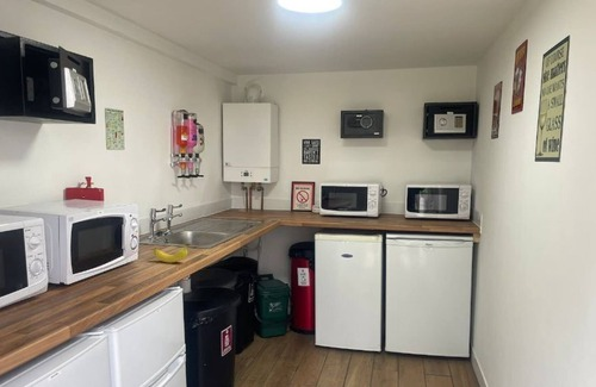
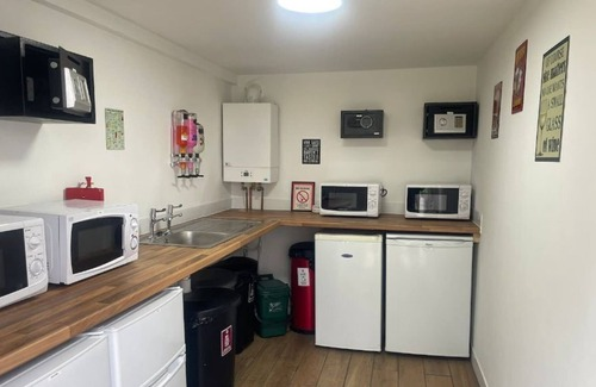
- banana [153,243,191,264]
